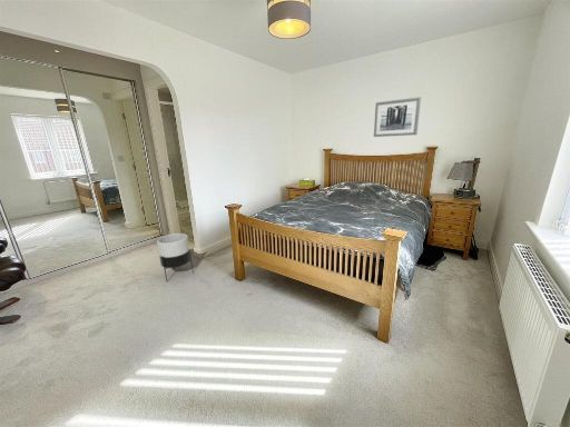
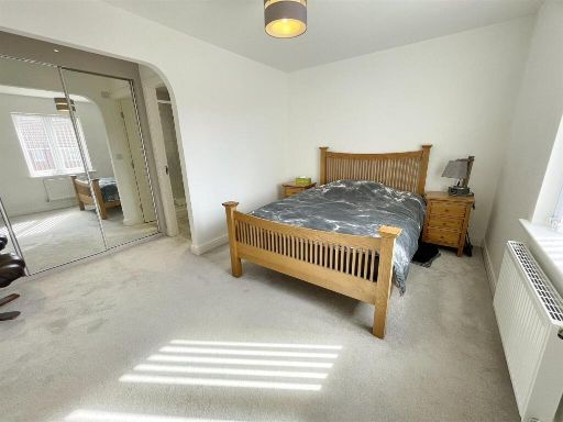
- planter [156,232,195,282]
- wall art [373,96,422,138]
